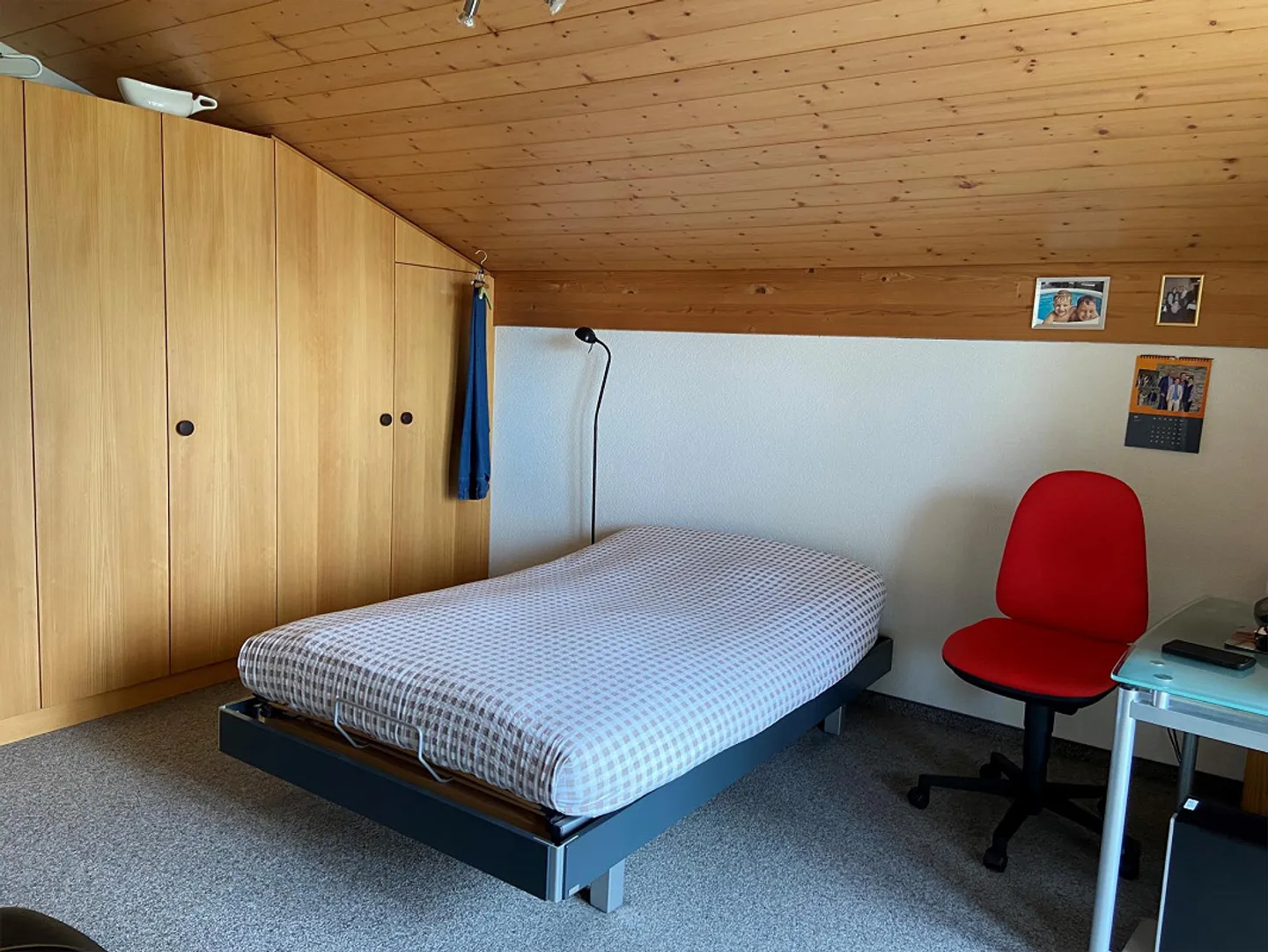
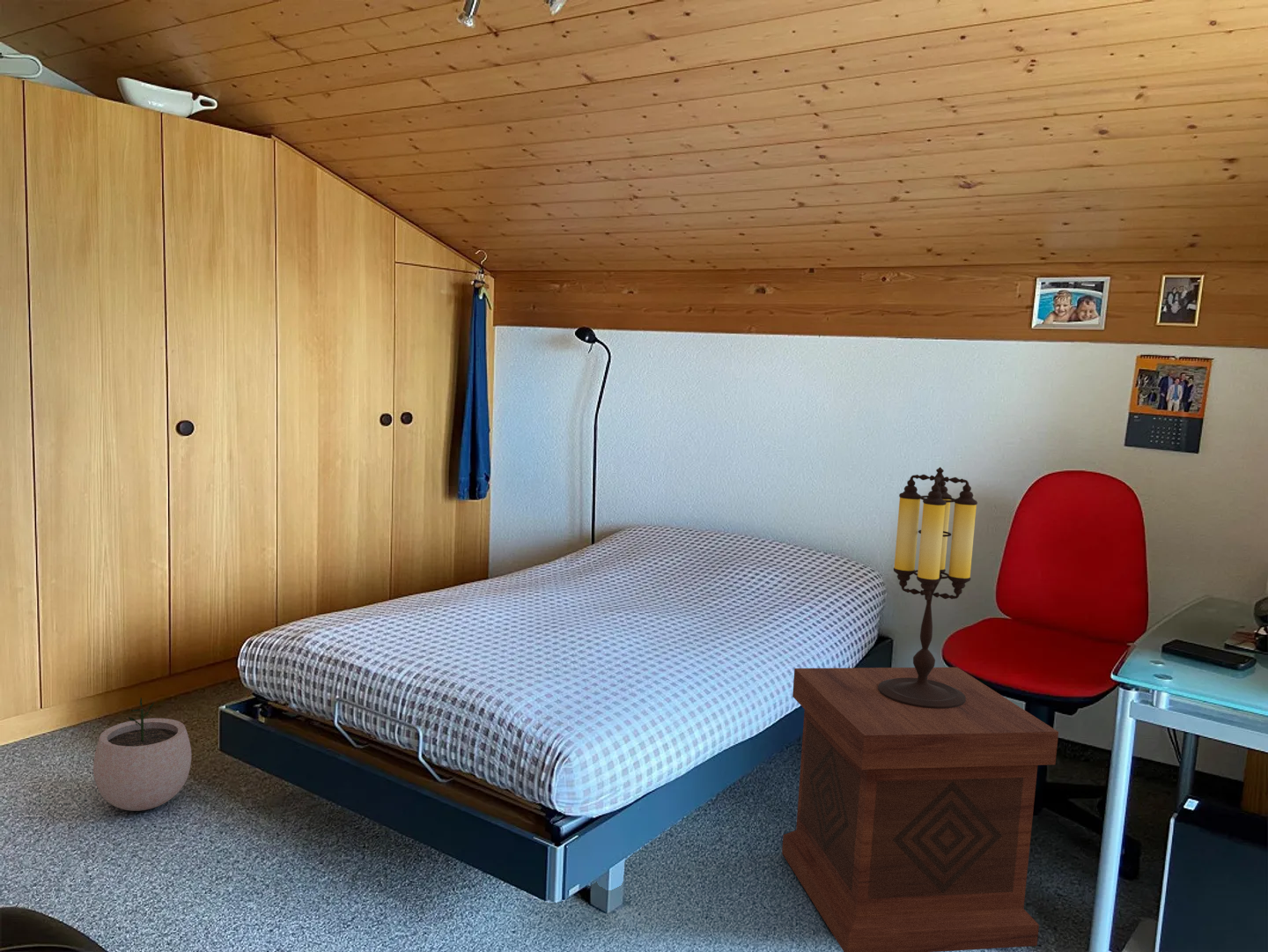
+ table lamp [878,467,978,709]
+ plant pot [92,697,192,812]
+ side table [781,667,1059,952]
